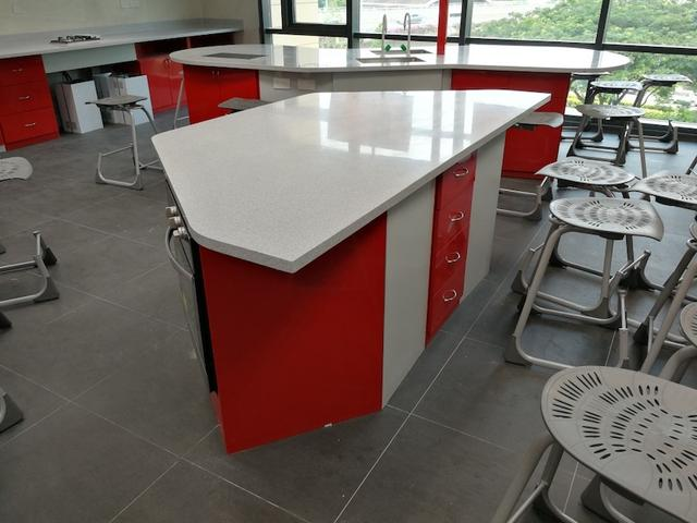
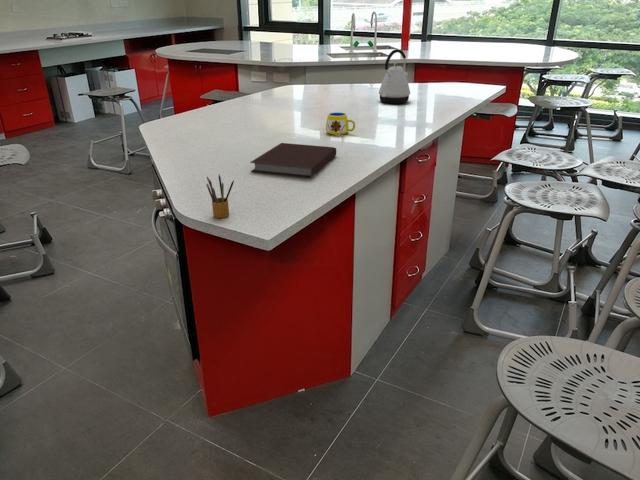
+ kettle [378,48,411,105]
+ pencil box [205,174,235,219]
+ notebook [249,142,337,178]
+ mug [325,112,356,138]
